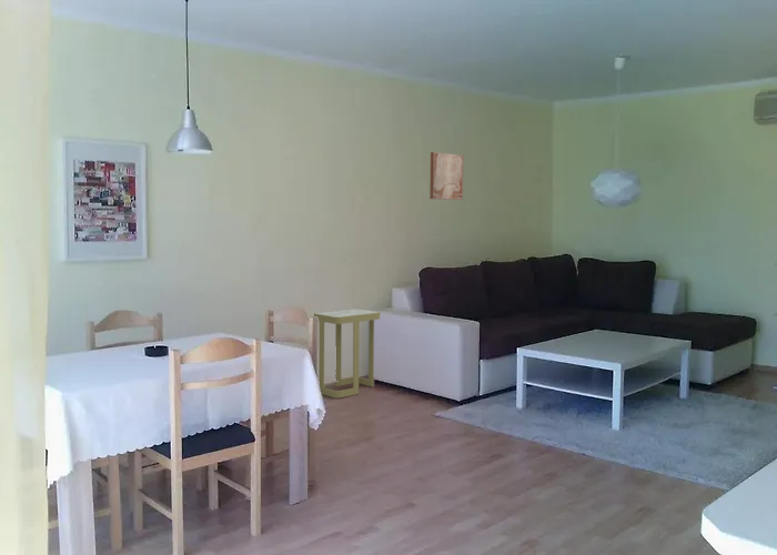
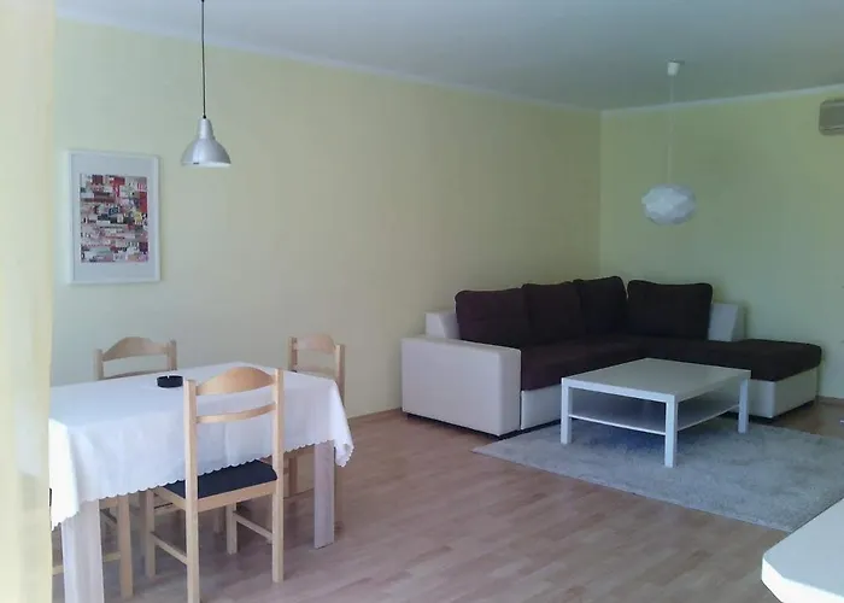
- wall art [428,151,465,201]
- side table [313,307,381,400]
